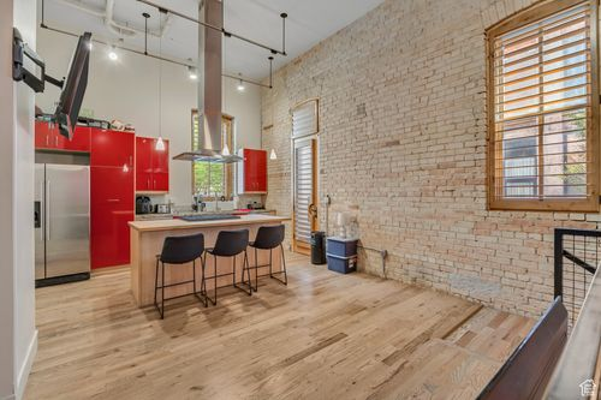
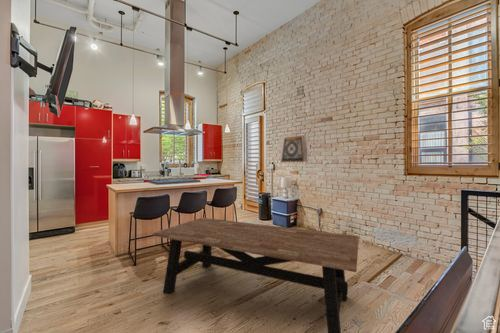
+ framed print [279,134,309,163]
+ dining table [152,217,360,333]
